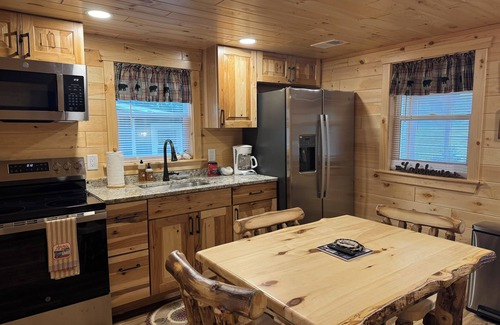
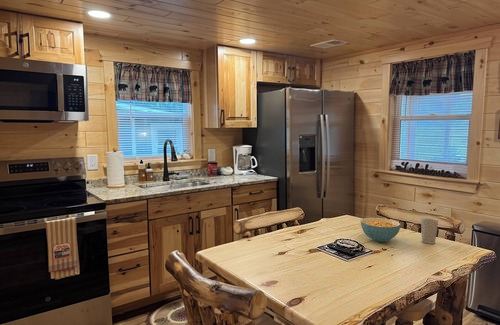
+ cereal bowl [360,217,402,243]
+ cup [420,217,439,245]
